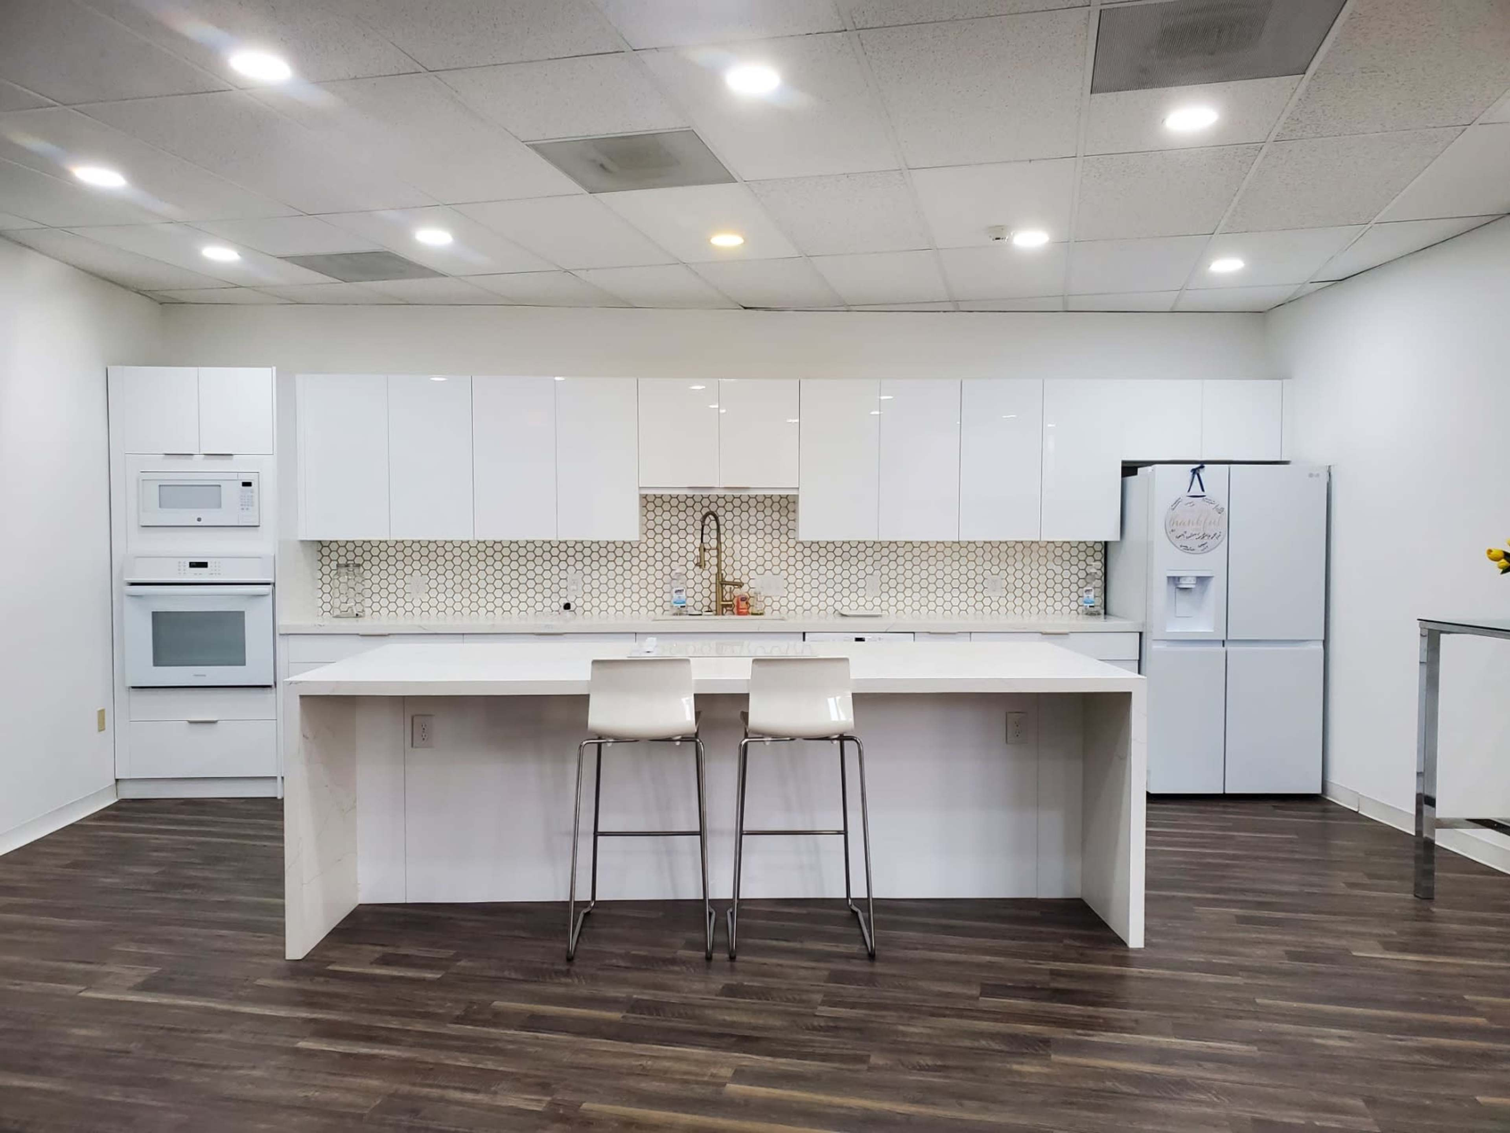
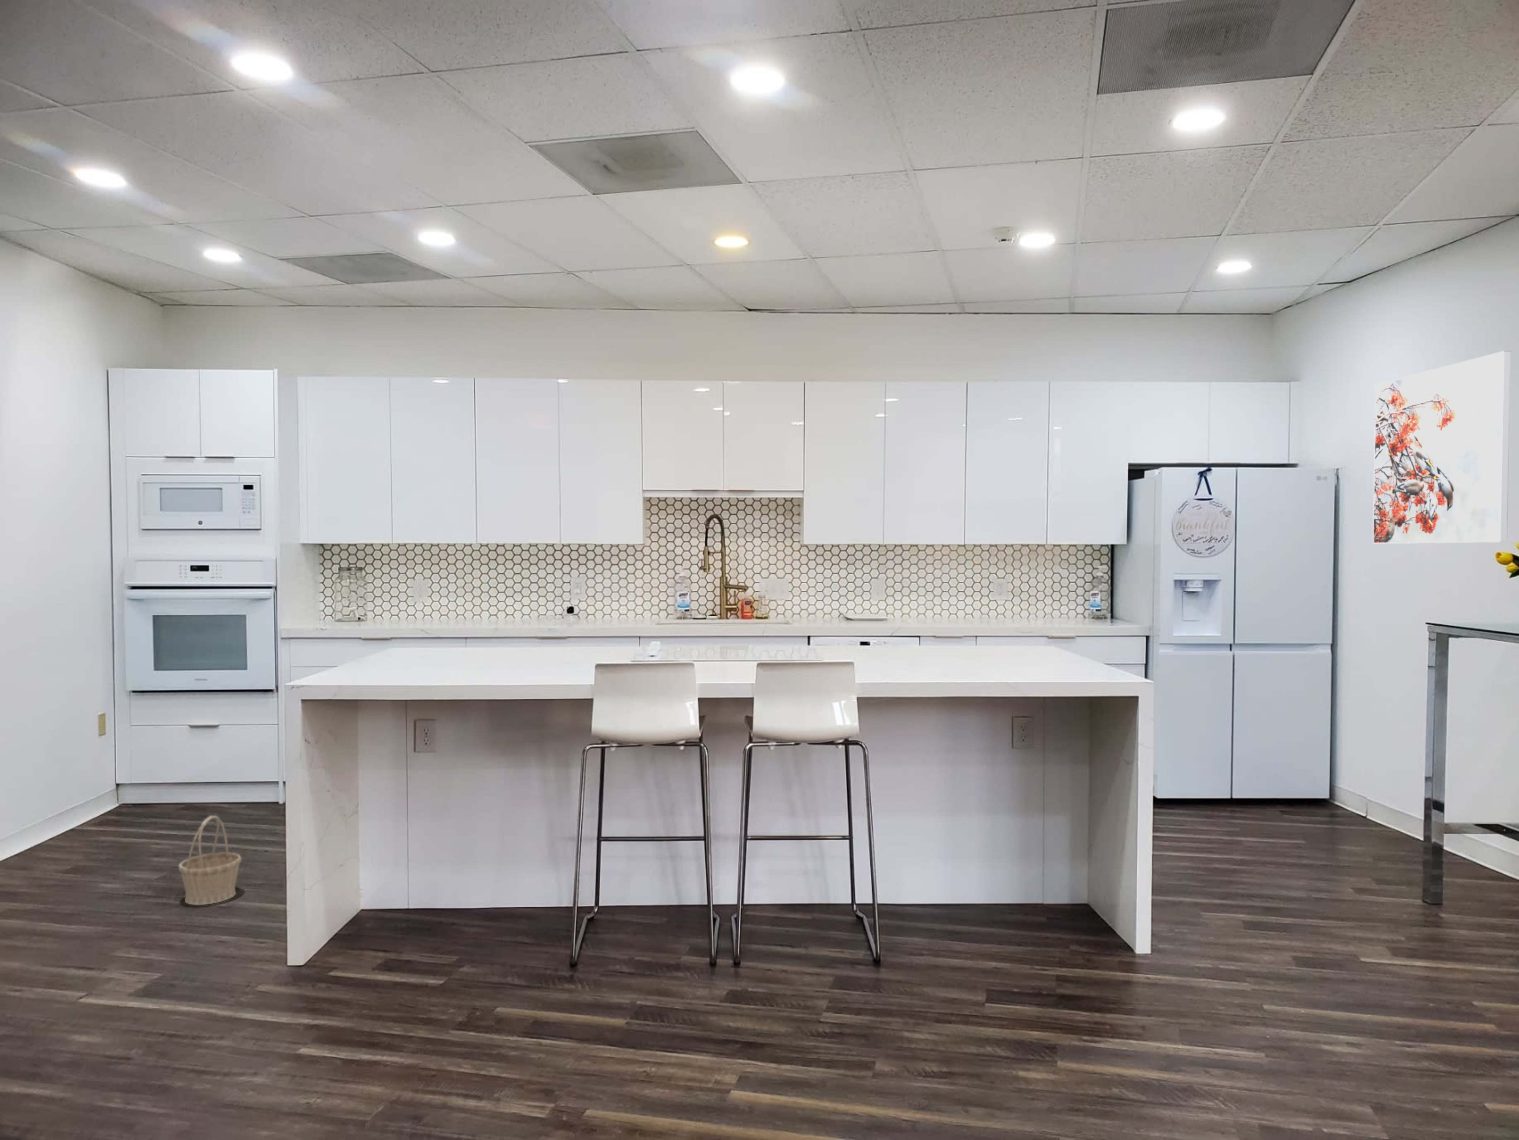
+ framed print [1372,351,1512,544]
+ basket [178,815,242,905]
